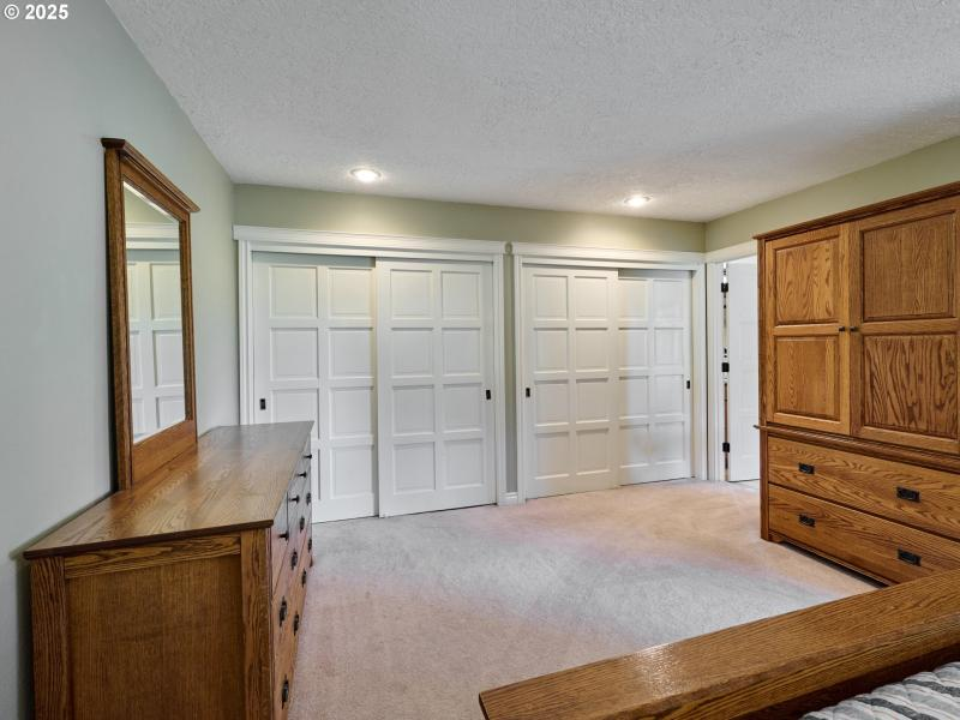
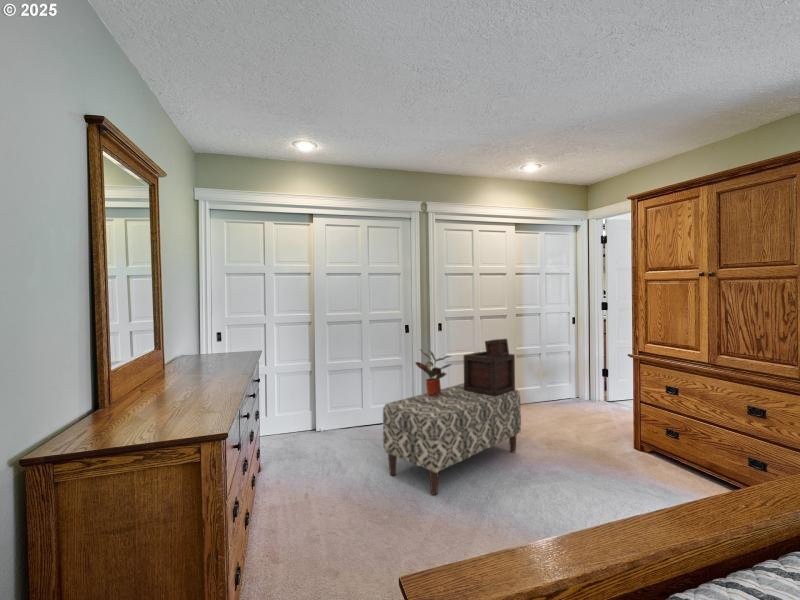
+ wooden crate [463,338,516,397]
+ bench [382,382,522,496]
+ potted plant [414,348,453,396]
